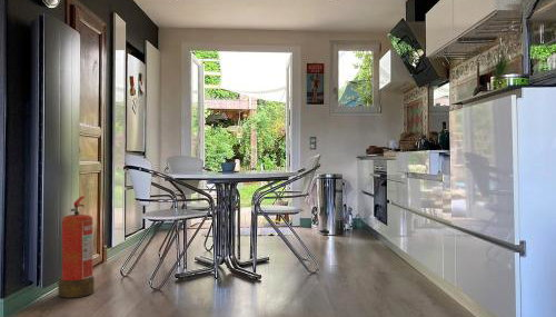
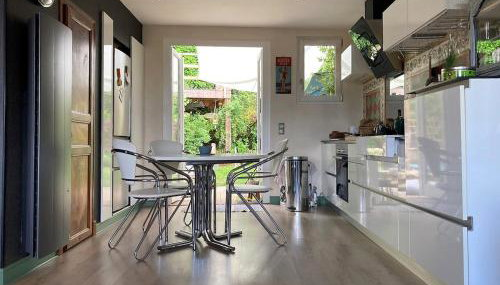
- fire extinguisher [57,196,96,299]
